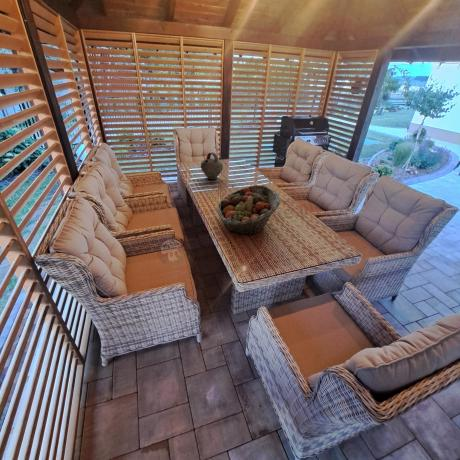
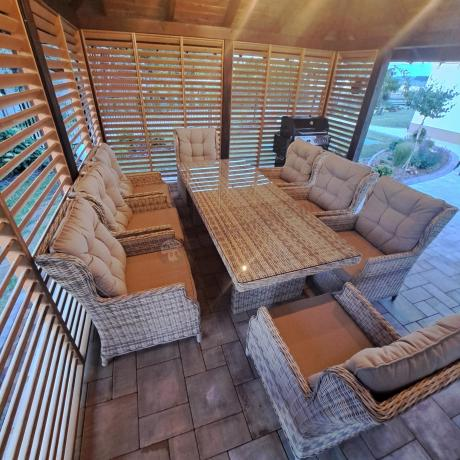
- jug [200,151,224,180]
- fruit basket [217,184,281,236]
